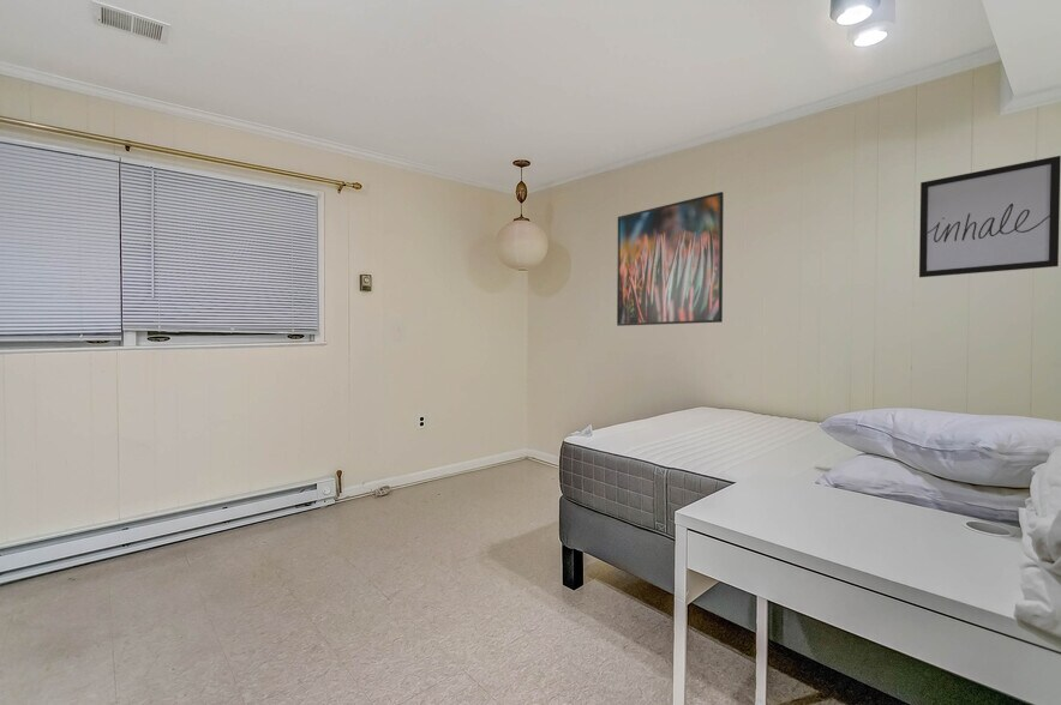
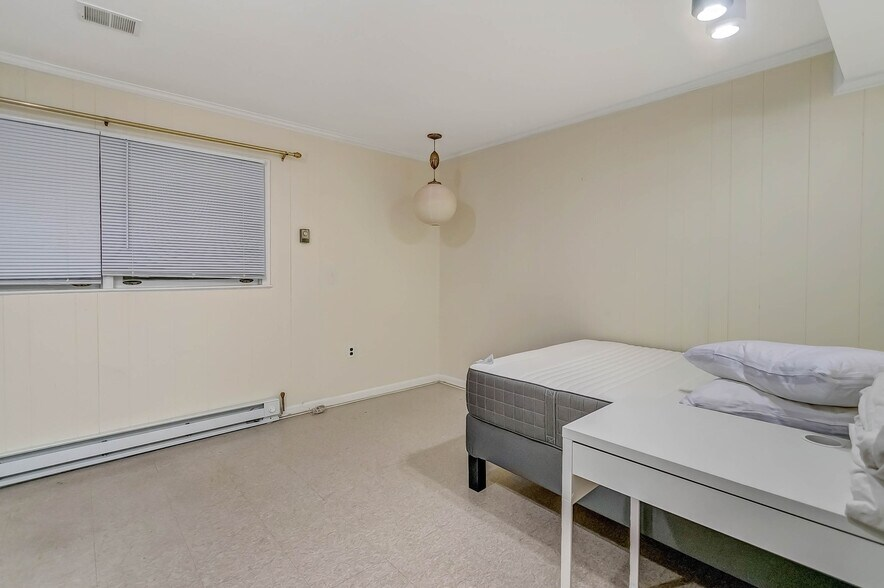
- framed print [616,191,725,327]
- wall art [918,155,1061,278]
